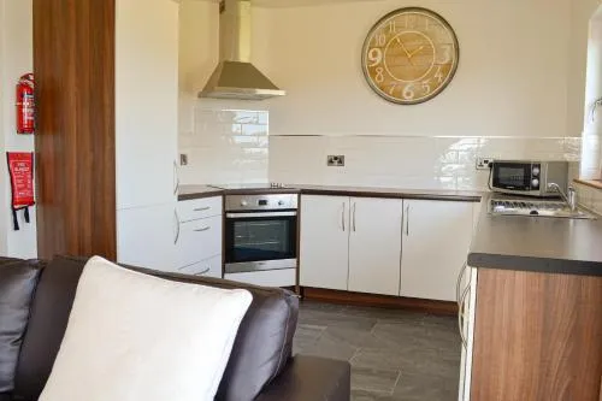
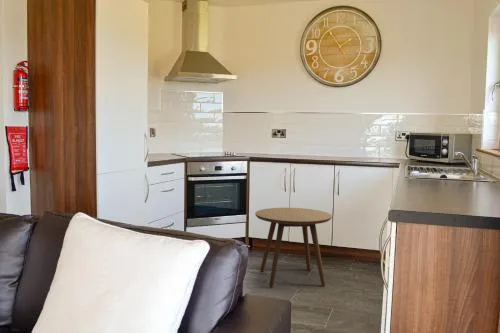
+ side table [255,207,333,288]
